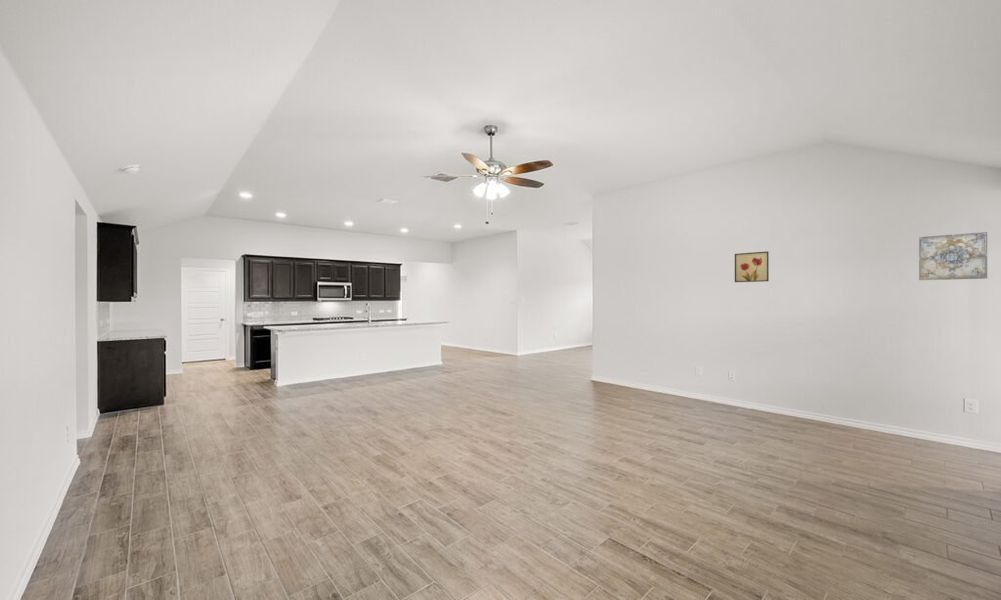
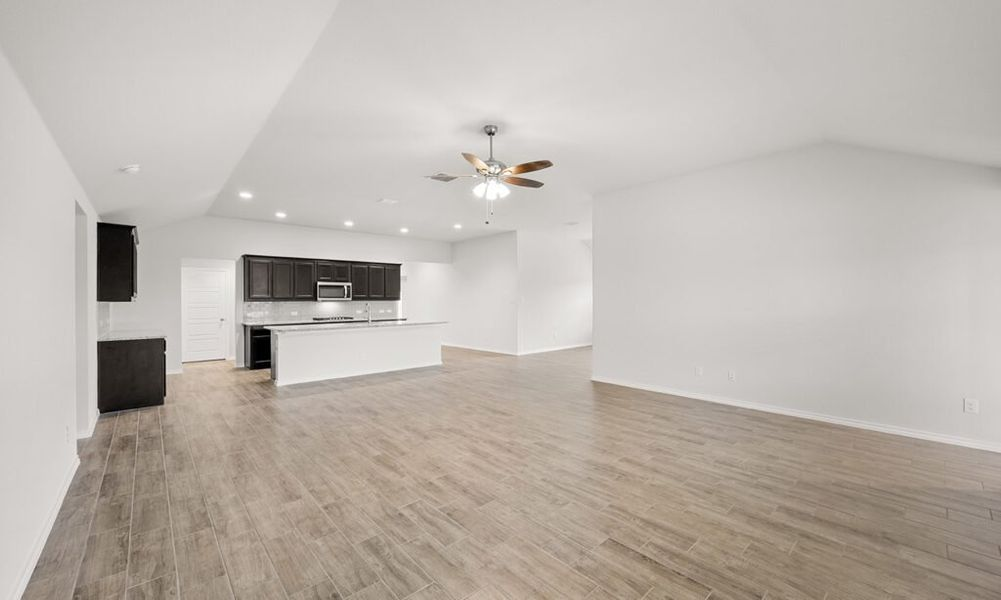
- wall art [918,231,988,281]
- wall art [734,250,770,283]
